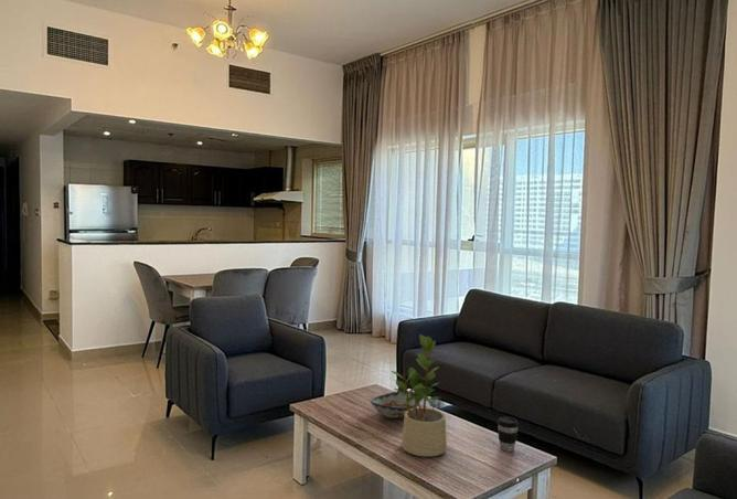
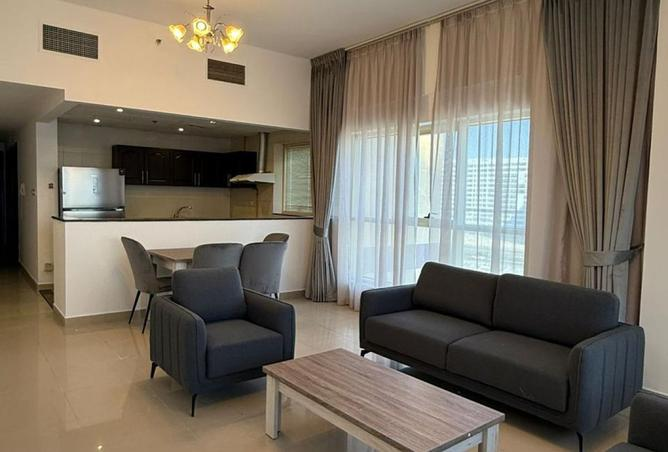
- decorative bowl [368,390,415,420]
- potted plant [389,333,448,458]
- coffee cup [496,415,520,453]
